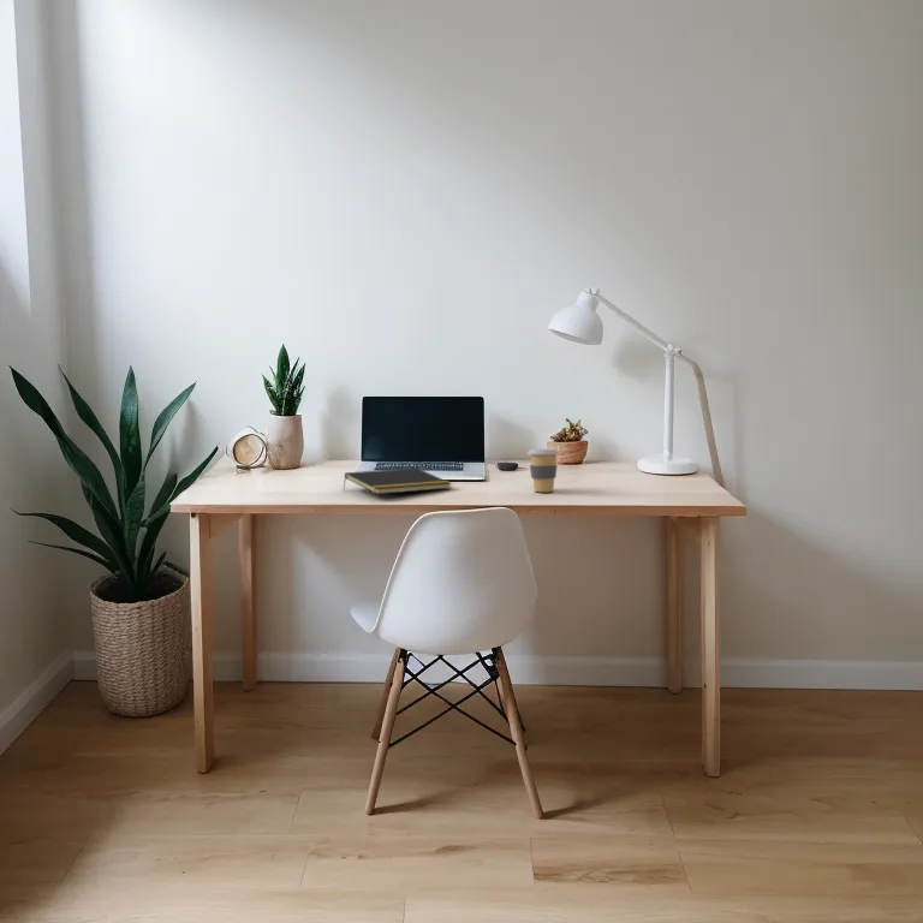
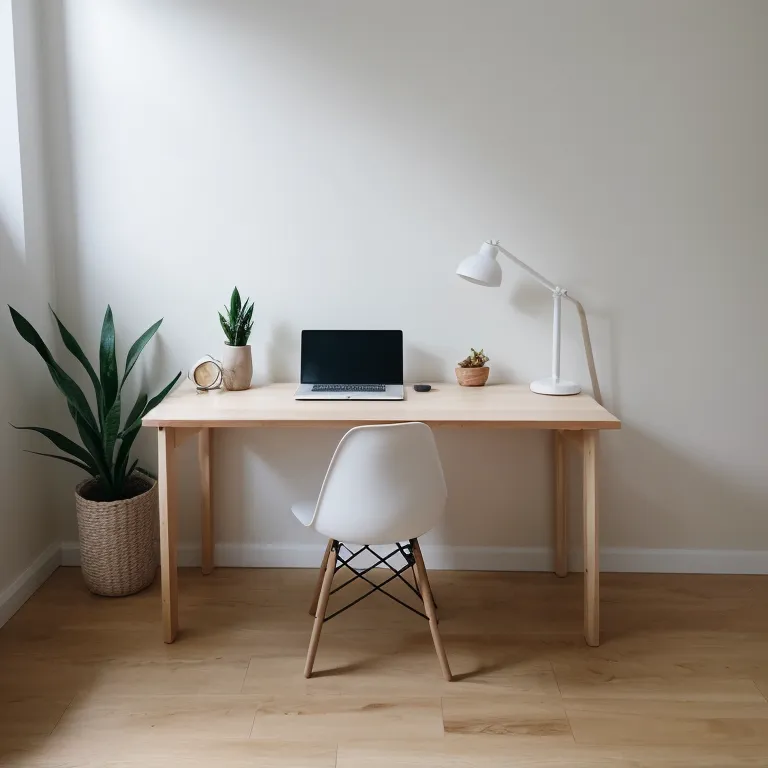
- notepad [341,468,453,495]
- coffee cup [526,447,560,493]
